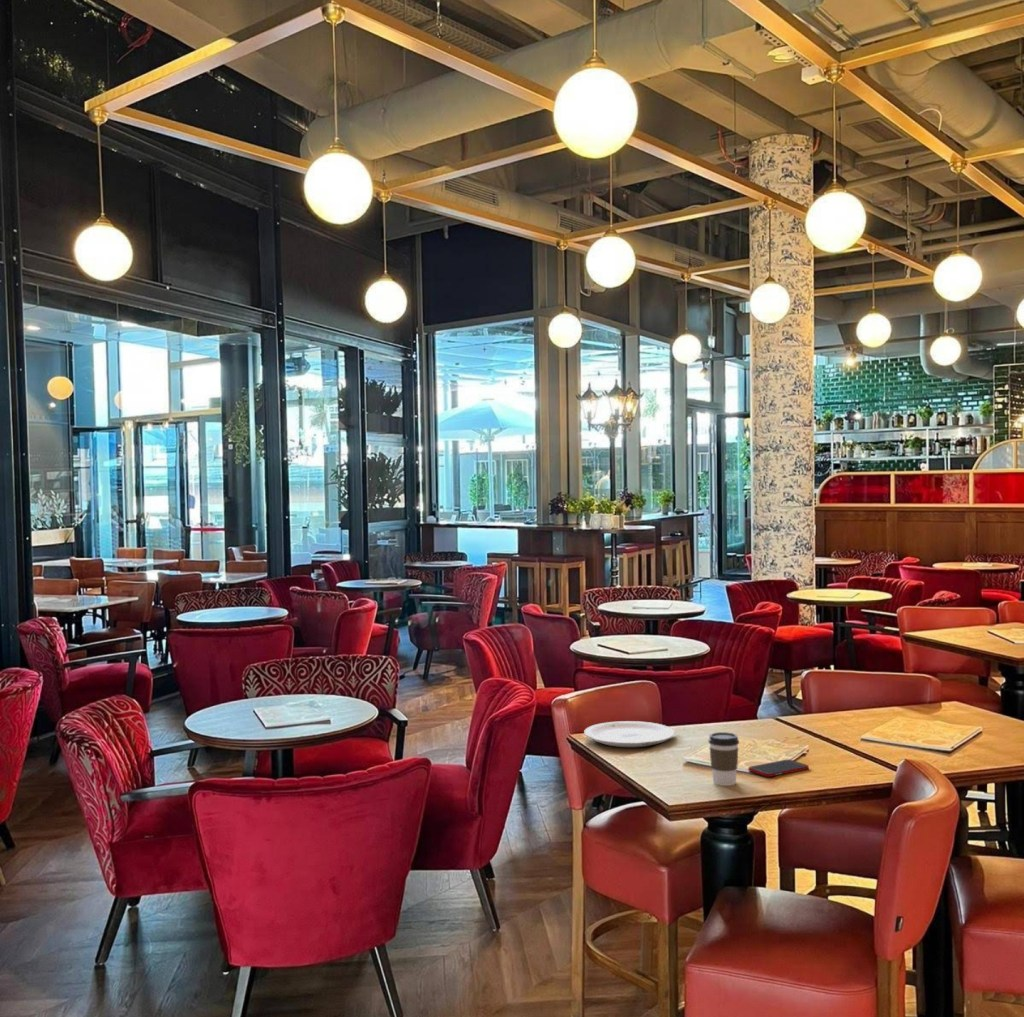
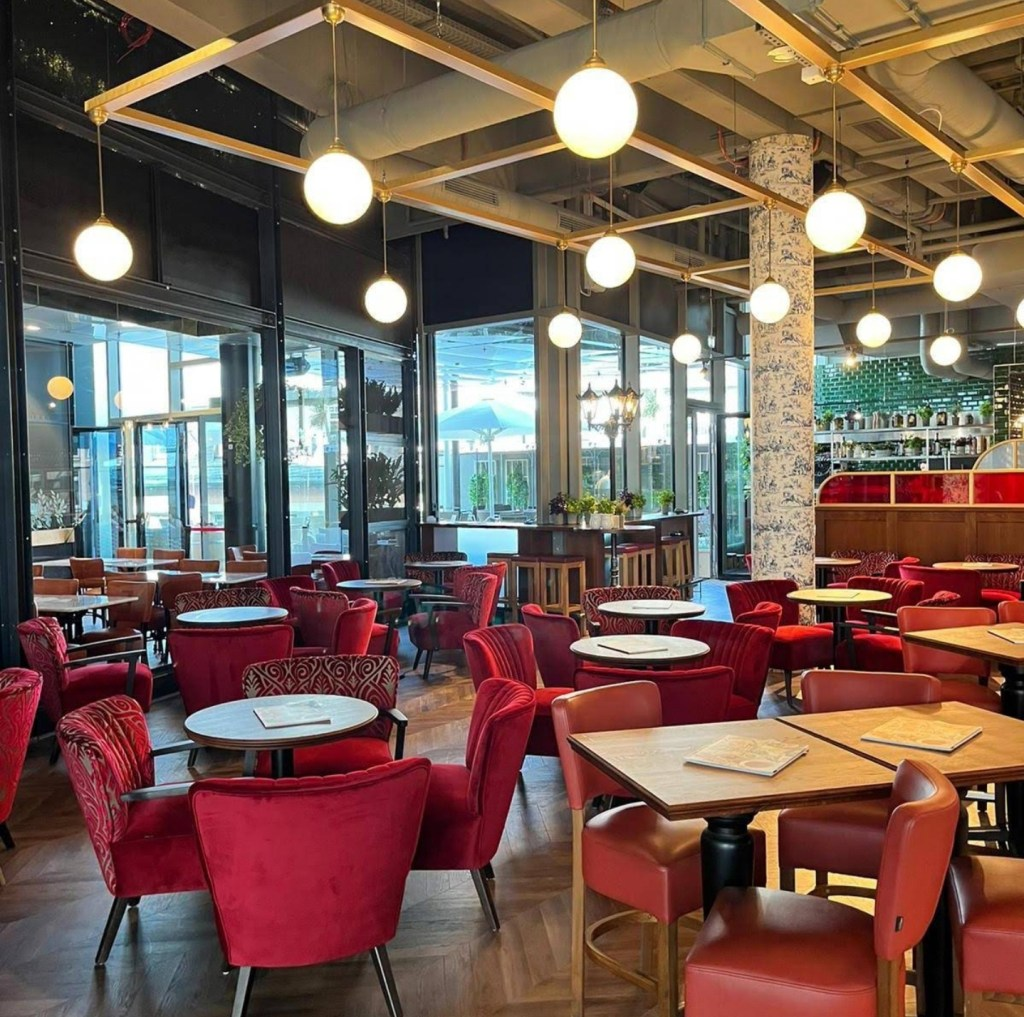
- plate [583,720,676,748]
- cell phone [747,758,810,778]
- coffee cup [707,731,740,787]
